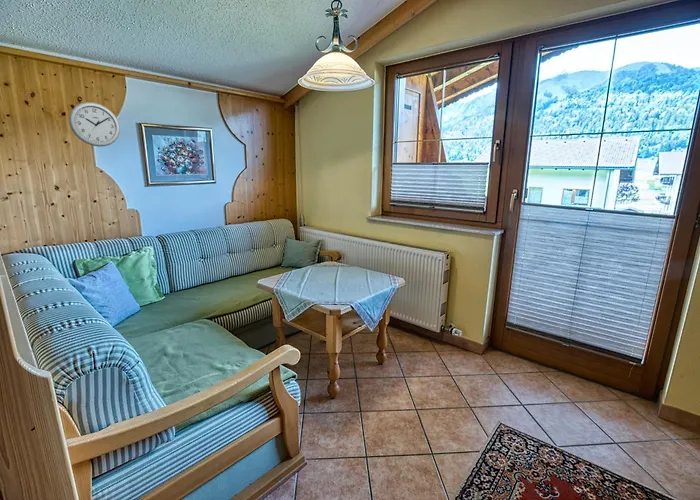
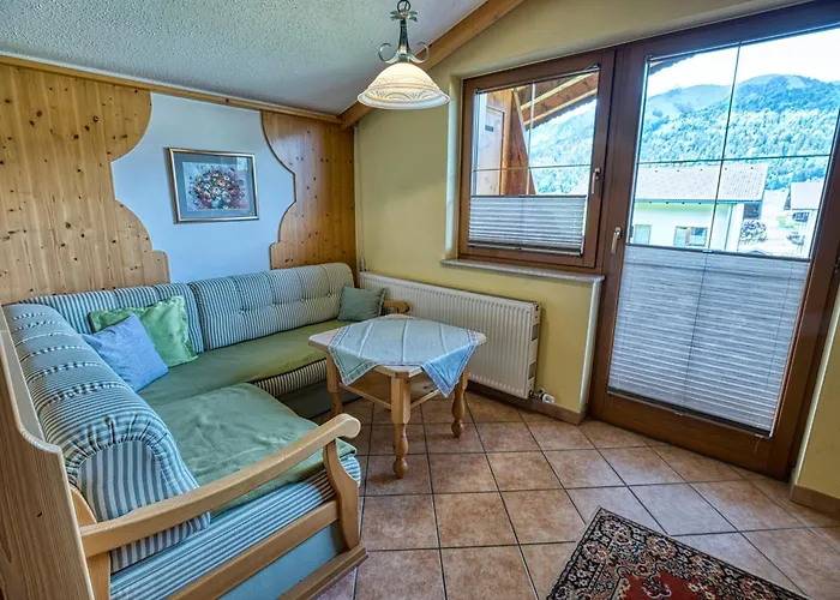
- wall clock [68,101,121,148]
